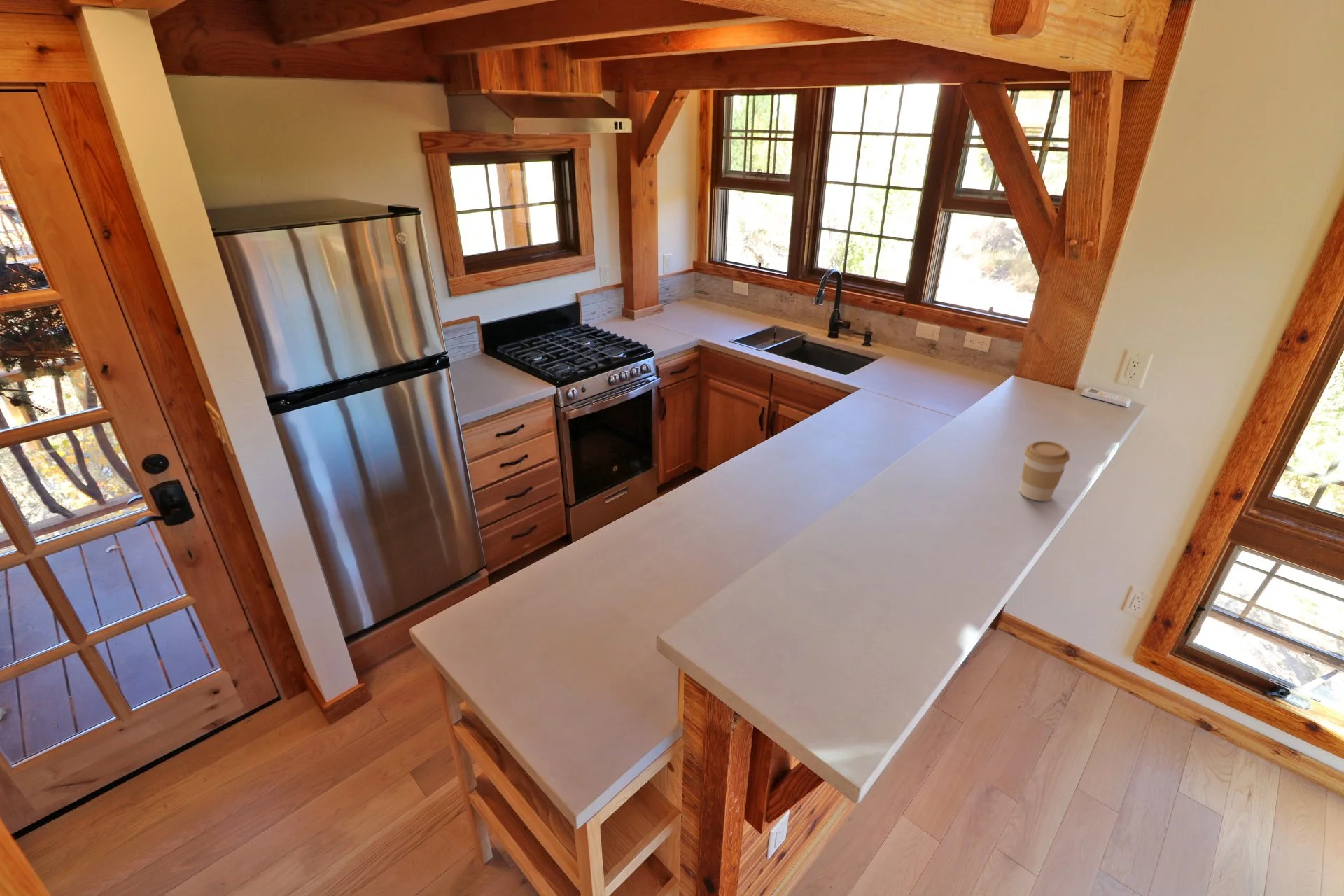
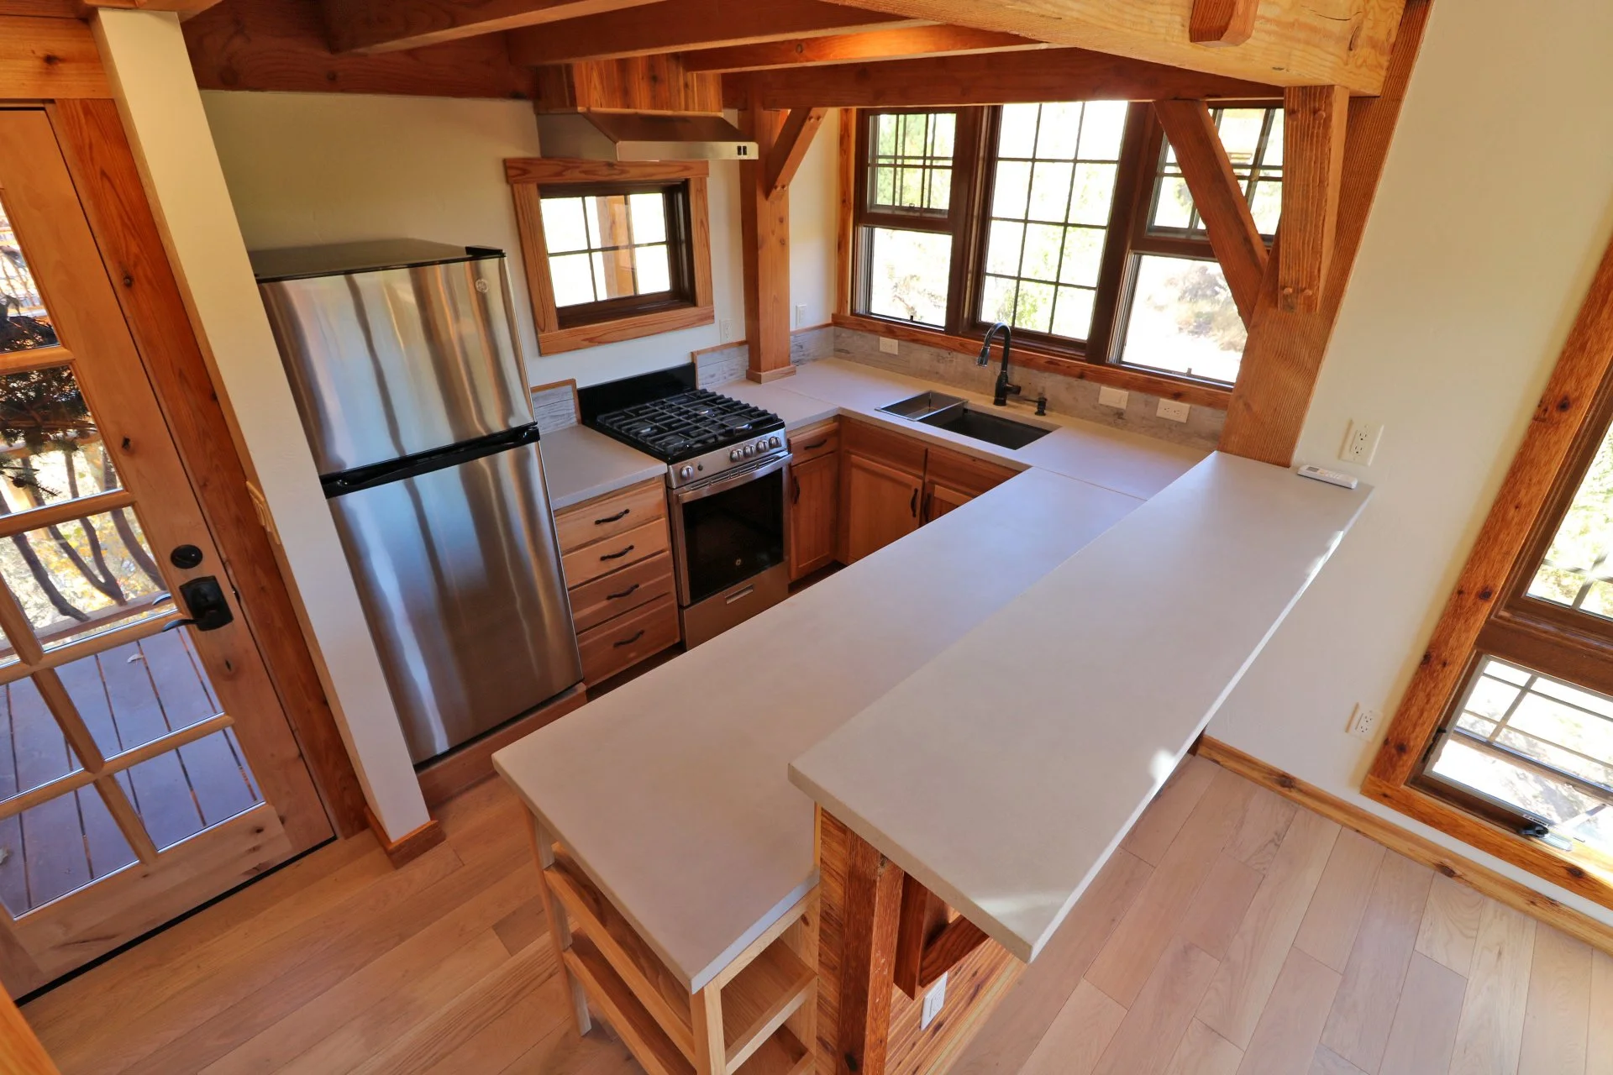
- coffee cup [1019,440,1070,502]
